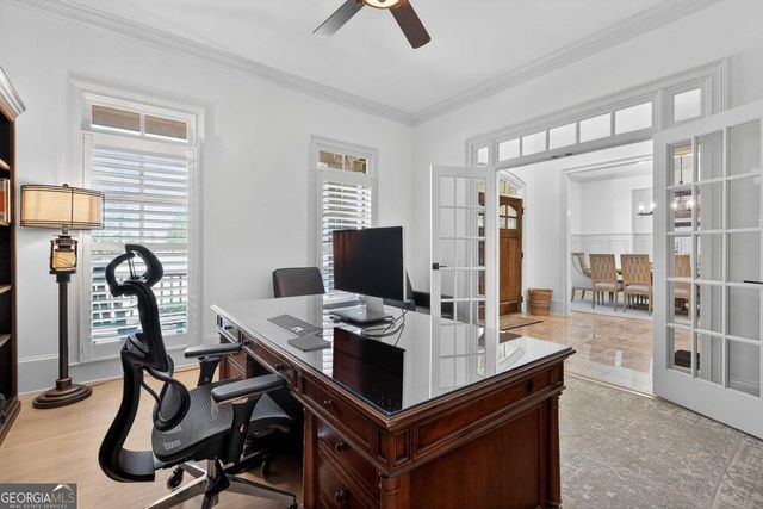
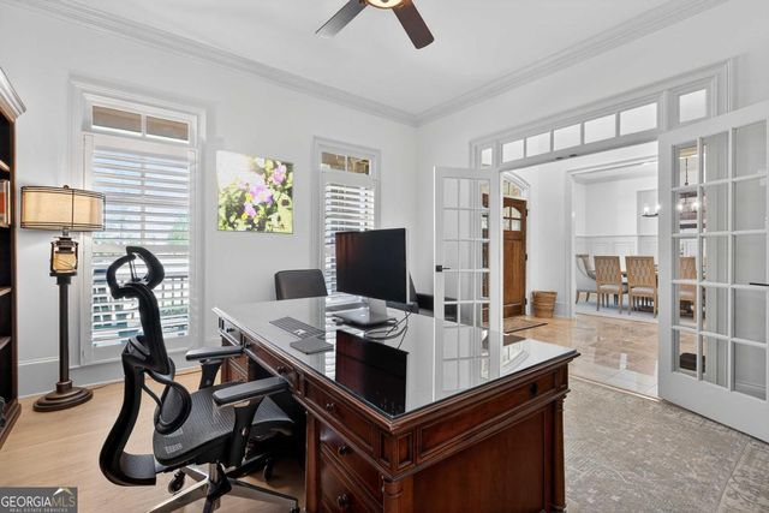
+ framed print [215,149,294,235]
